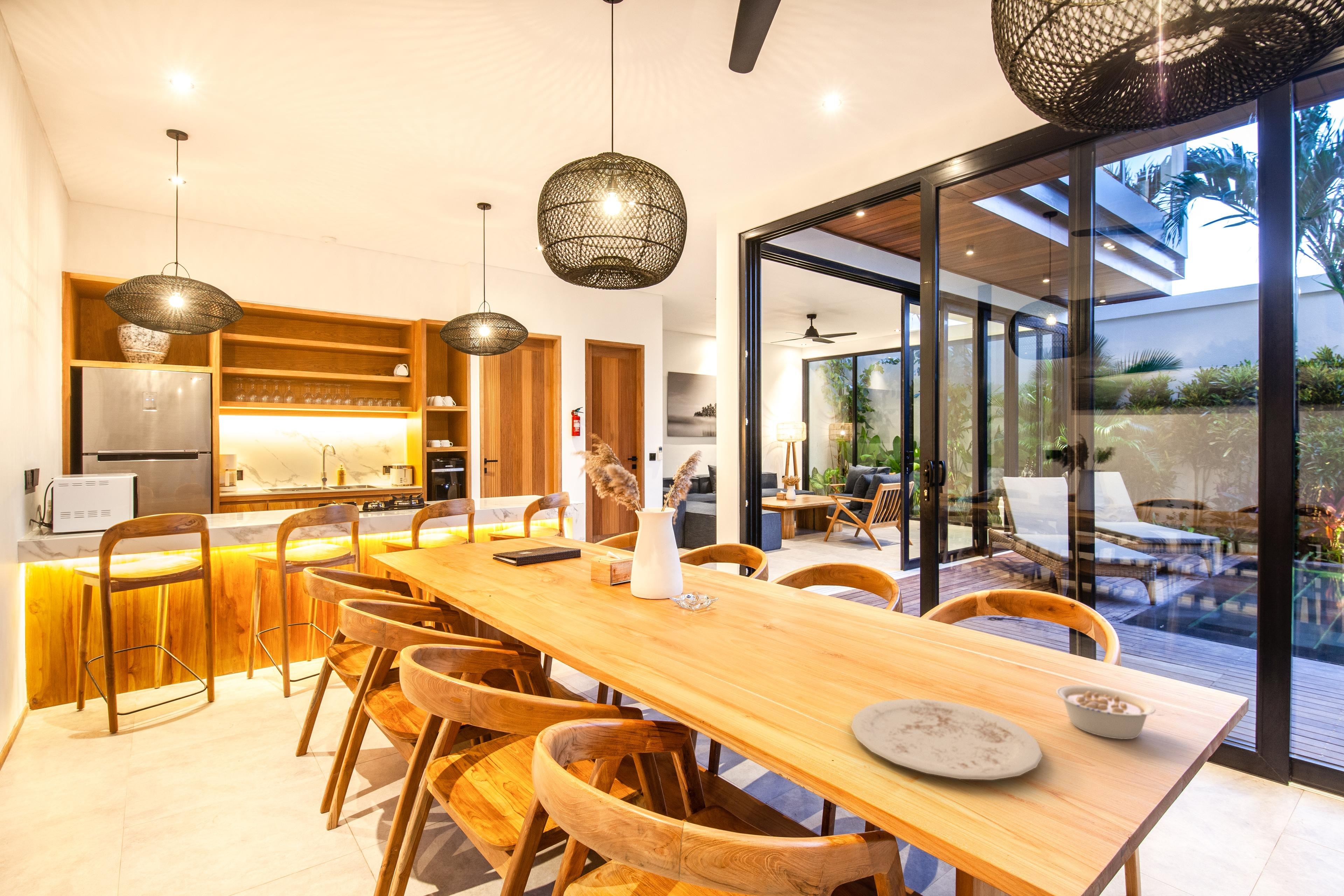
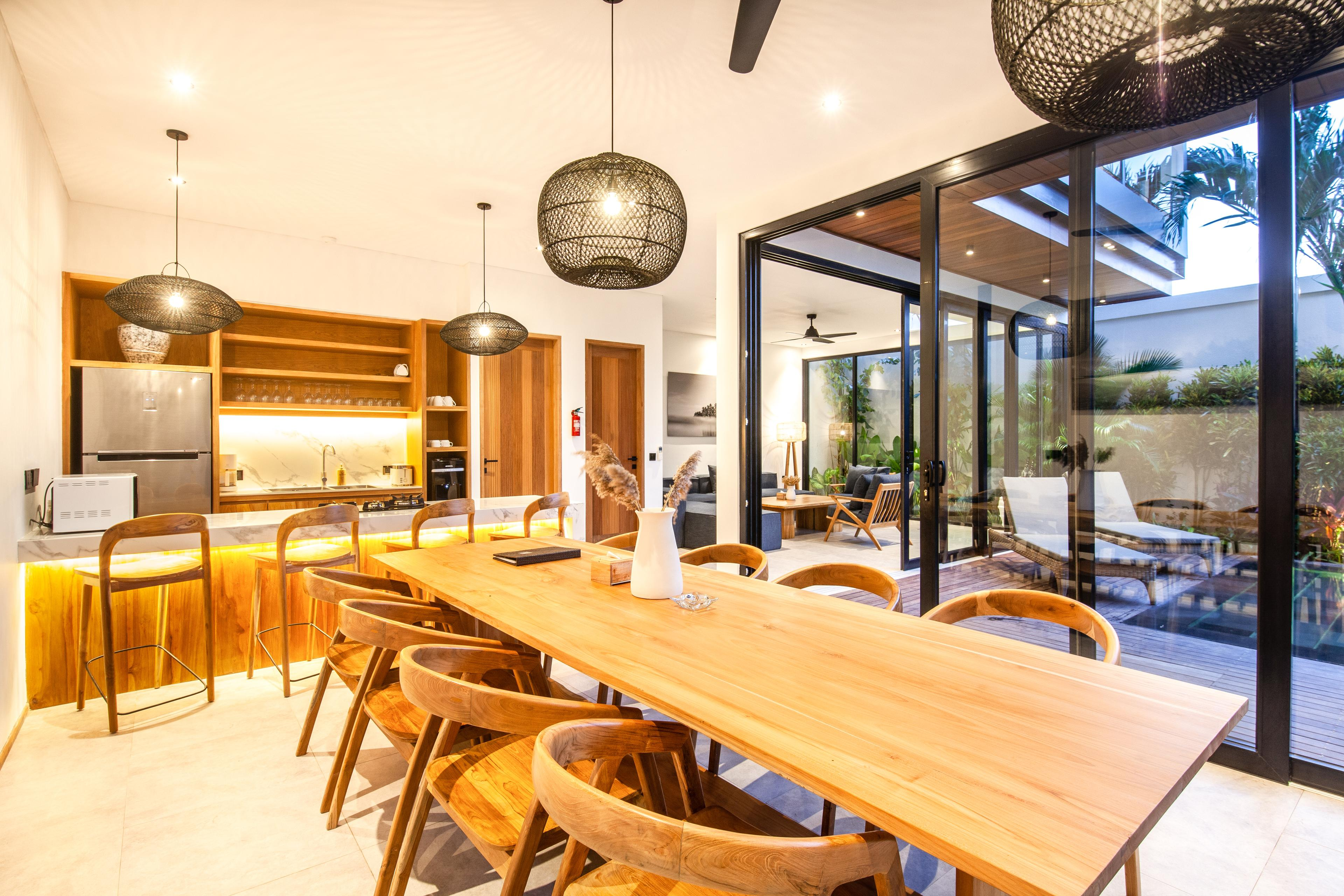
- plate [851,699,1043,780]
- legume [1056,685,1165,740]
